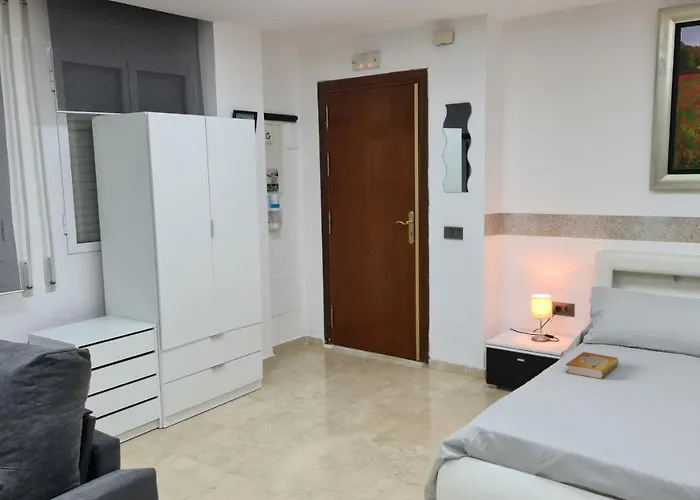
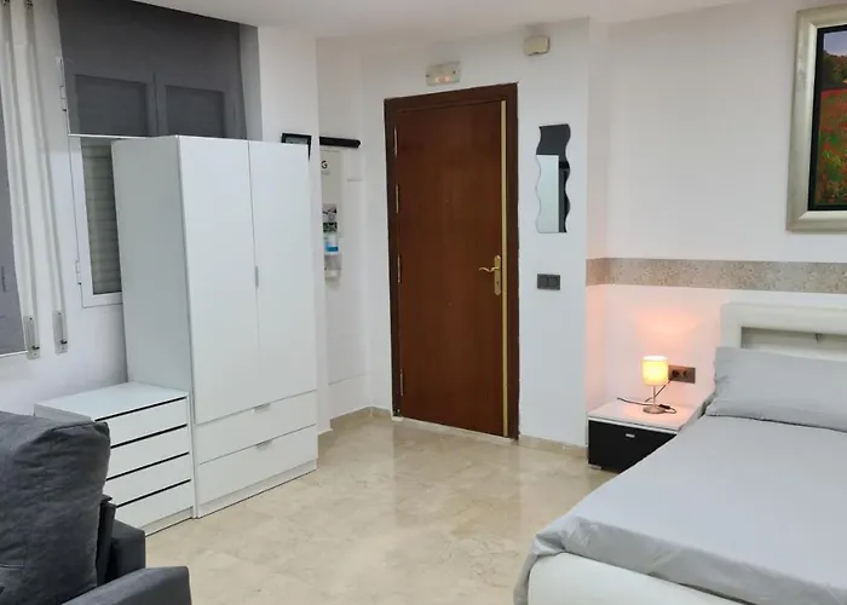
- book [565,351,619,380]
